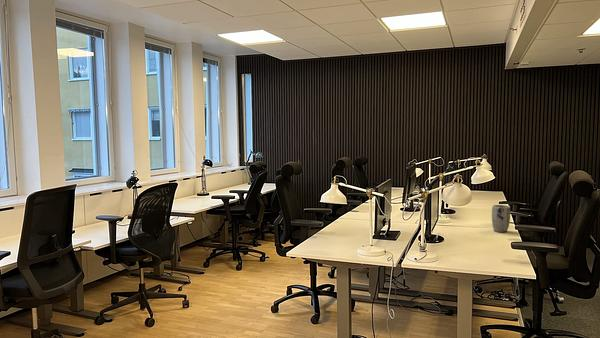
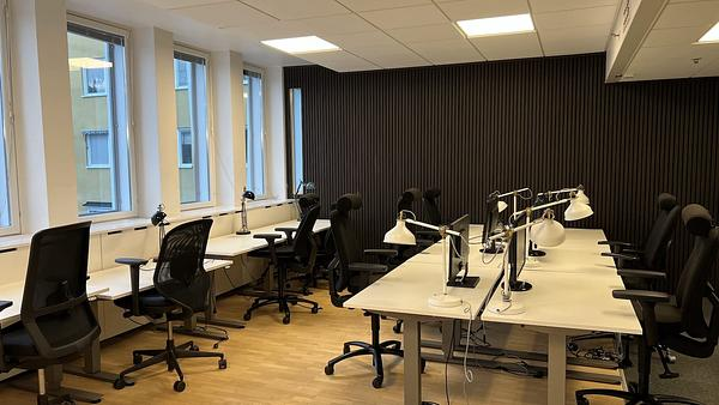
- plant pot [491,204,511,233]
